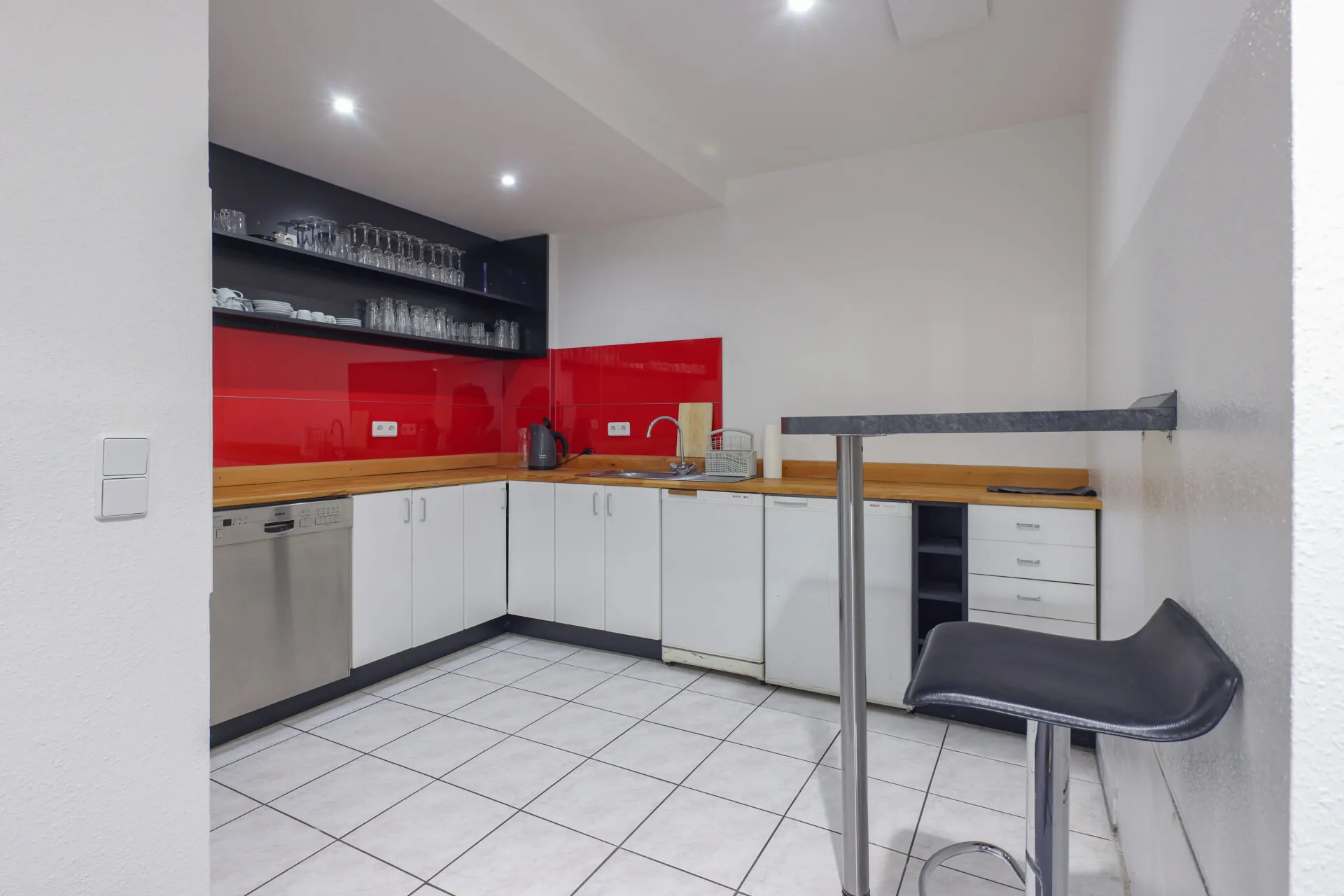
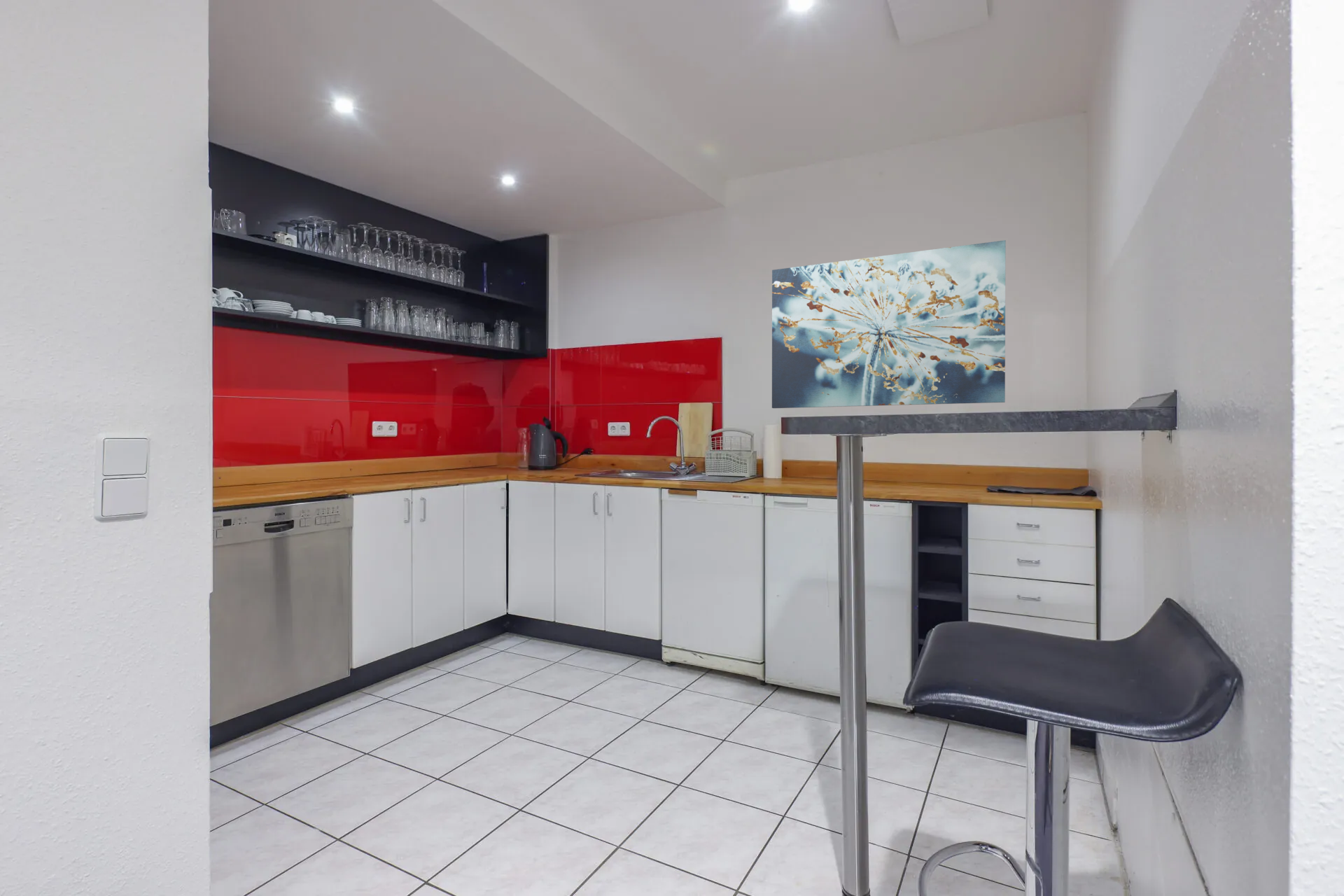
+ wall art [771,239,1007,409]
